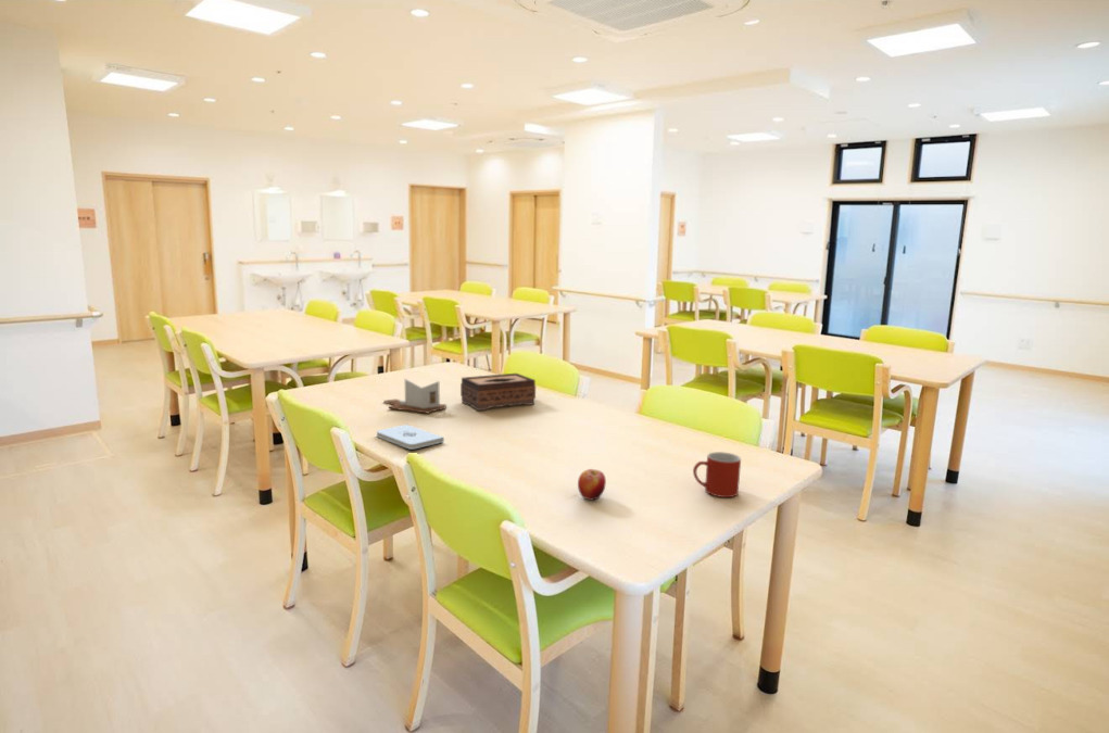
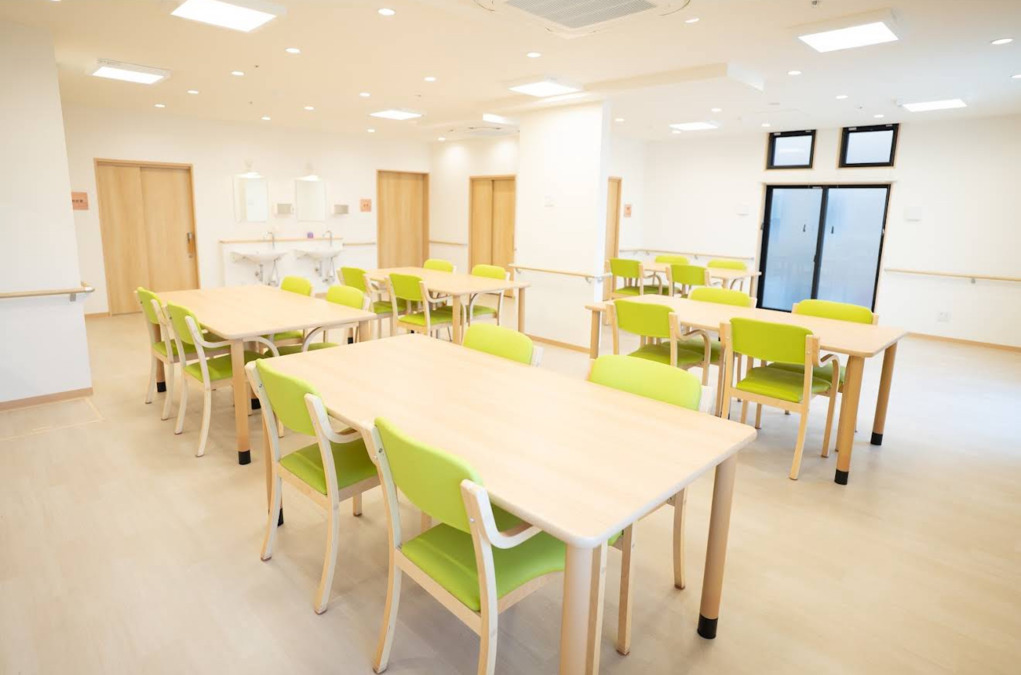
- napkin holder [382,378,448,415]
- mug [692,451,742,498]
- tissue box [459,372,537,412]
- notepad [376,424,445,451]
- apple [577,468,607,502]
